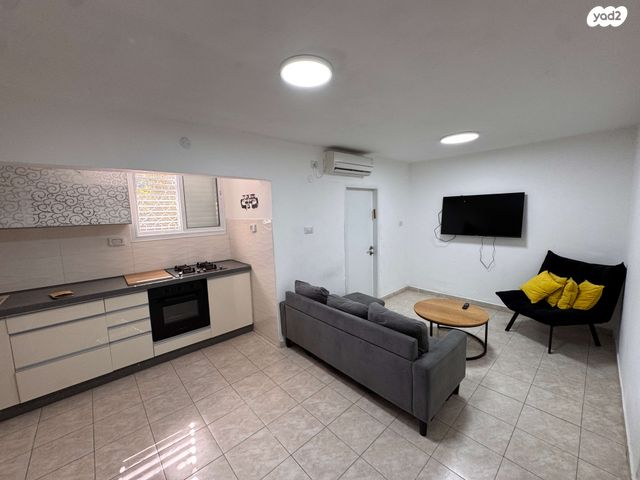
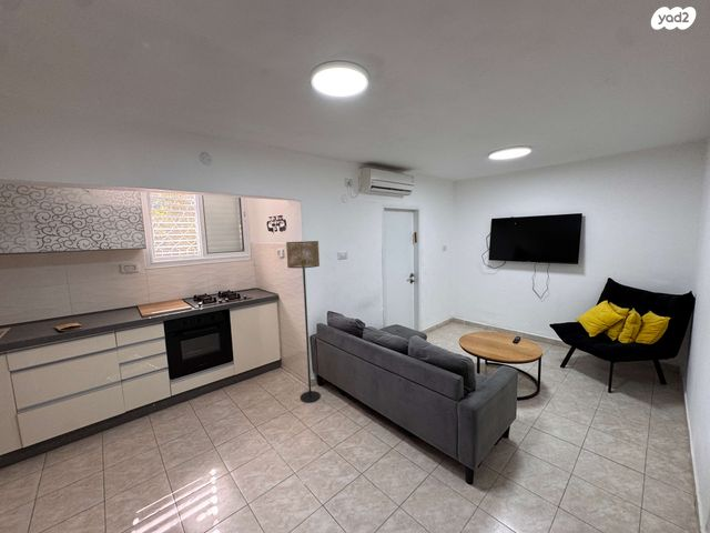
+ floor lamp [285,240,322,403]
